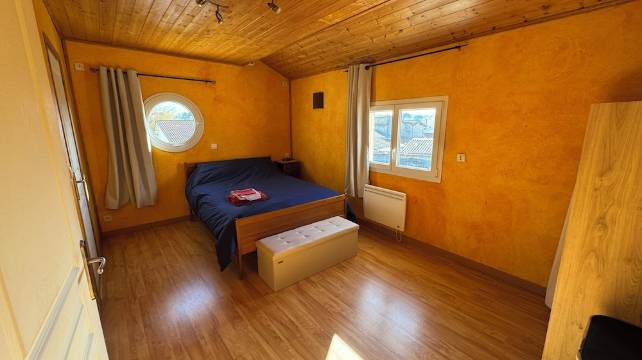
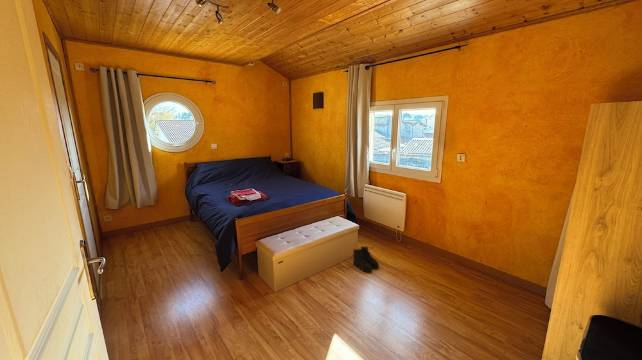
+ boots [352,245,380,273]
